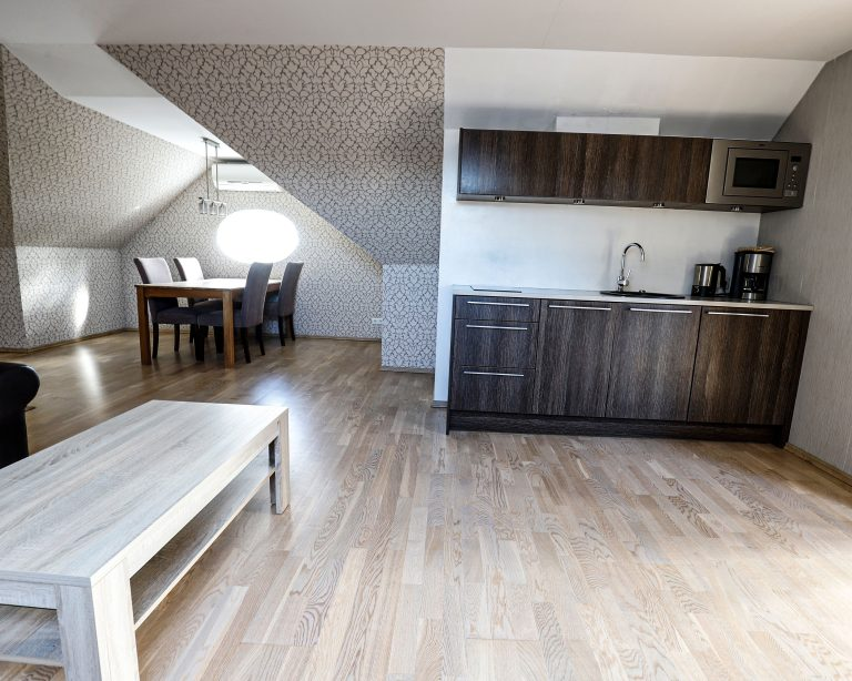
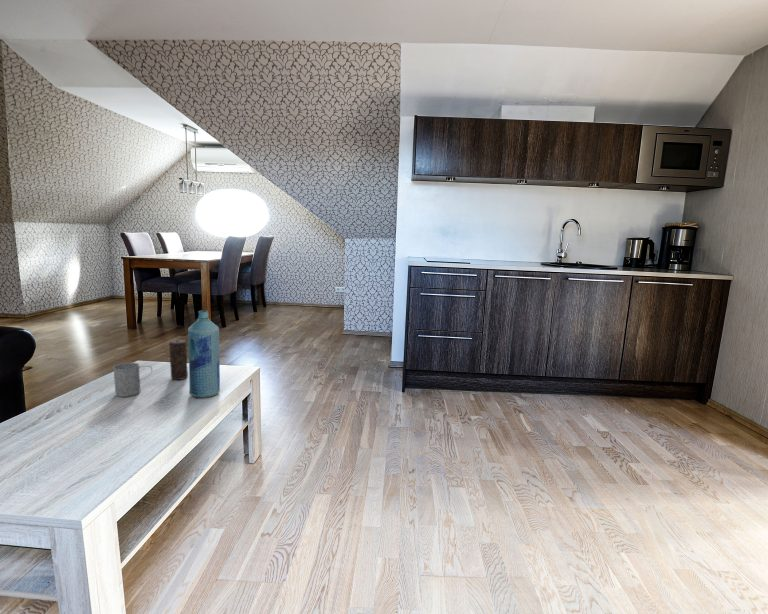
+ candle [168,339,189,381]
+ mug [112,362,153,398]
+ bottle [187,309,221,399]
